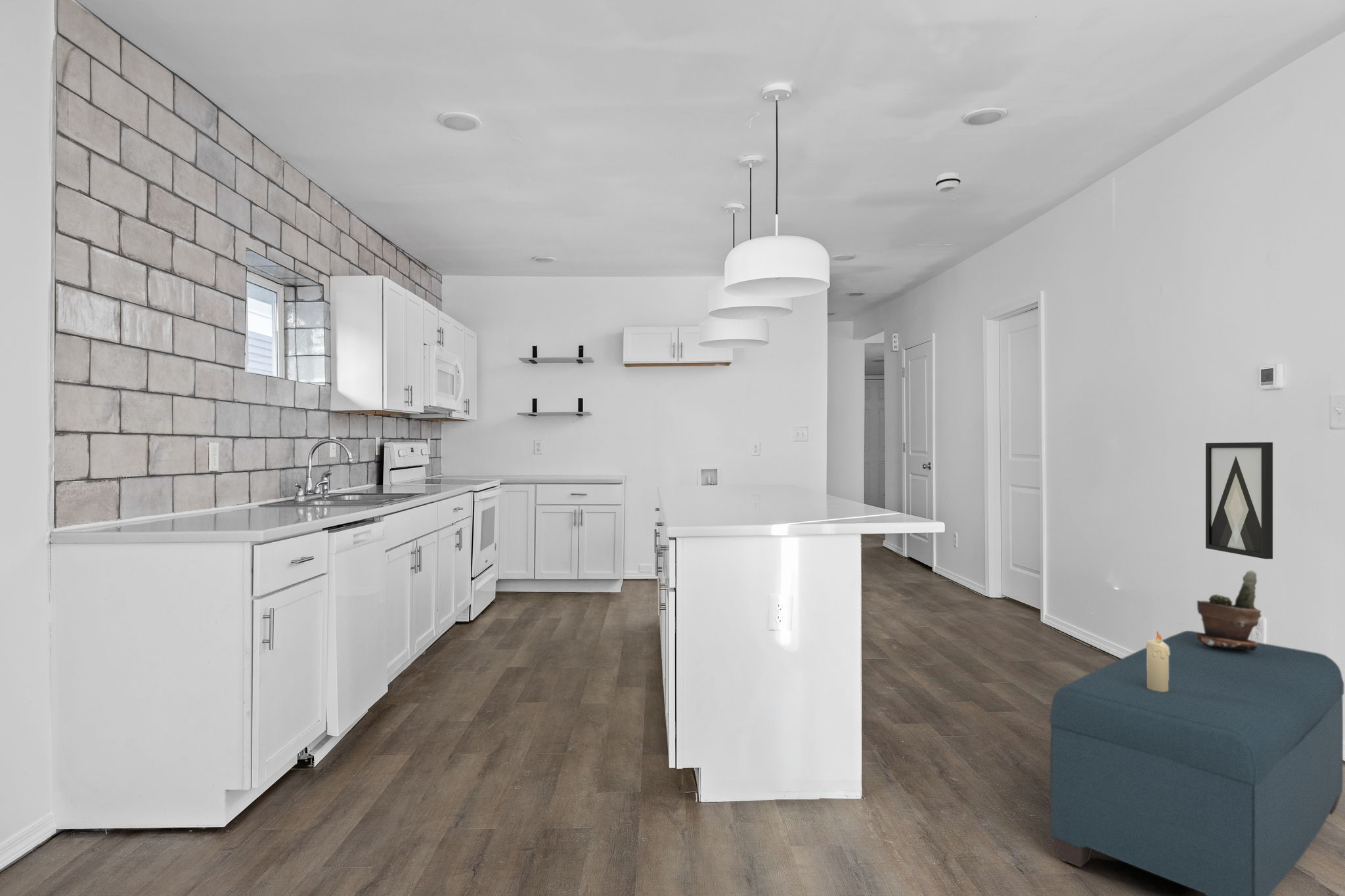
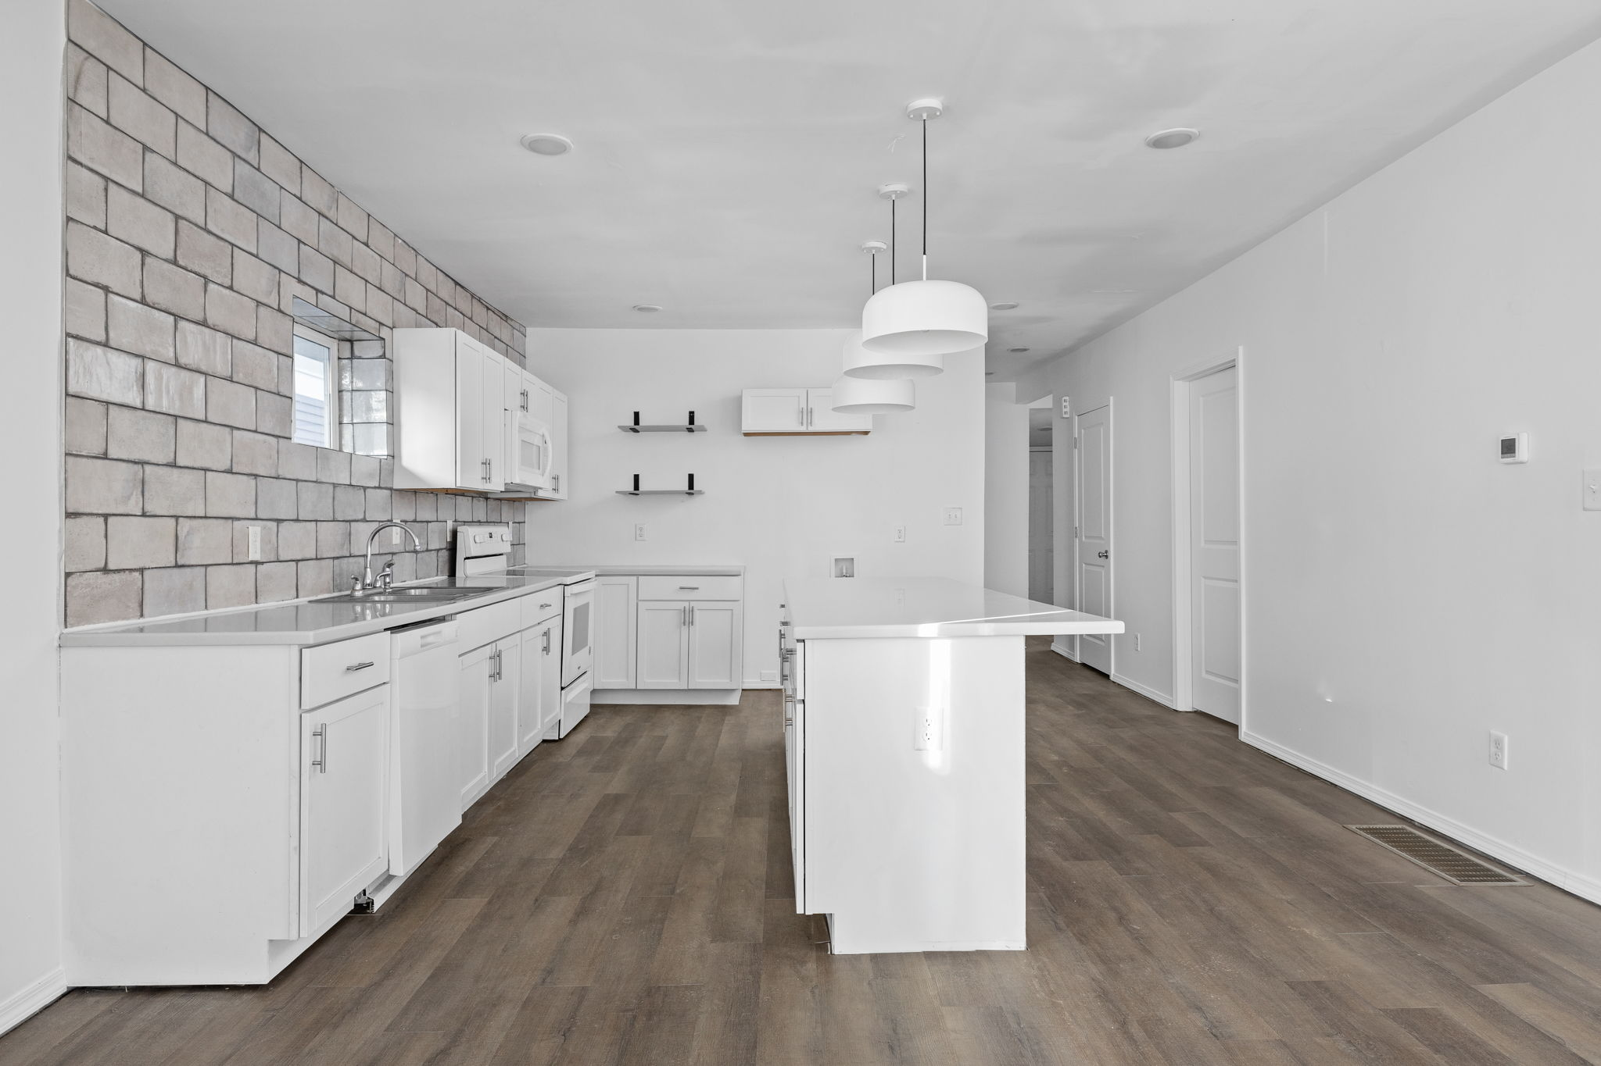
- smoke detector [935,171,961,193]
- candle [1145,631,1170,692]
- wall art [1205,442,1273,560]
- potted plant [1197,570,1262,651]
- bench [1049,630,1345,896]
